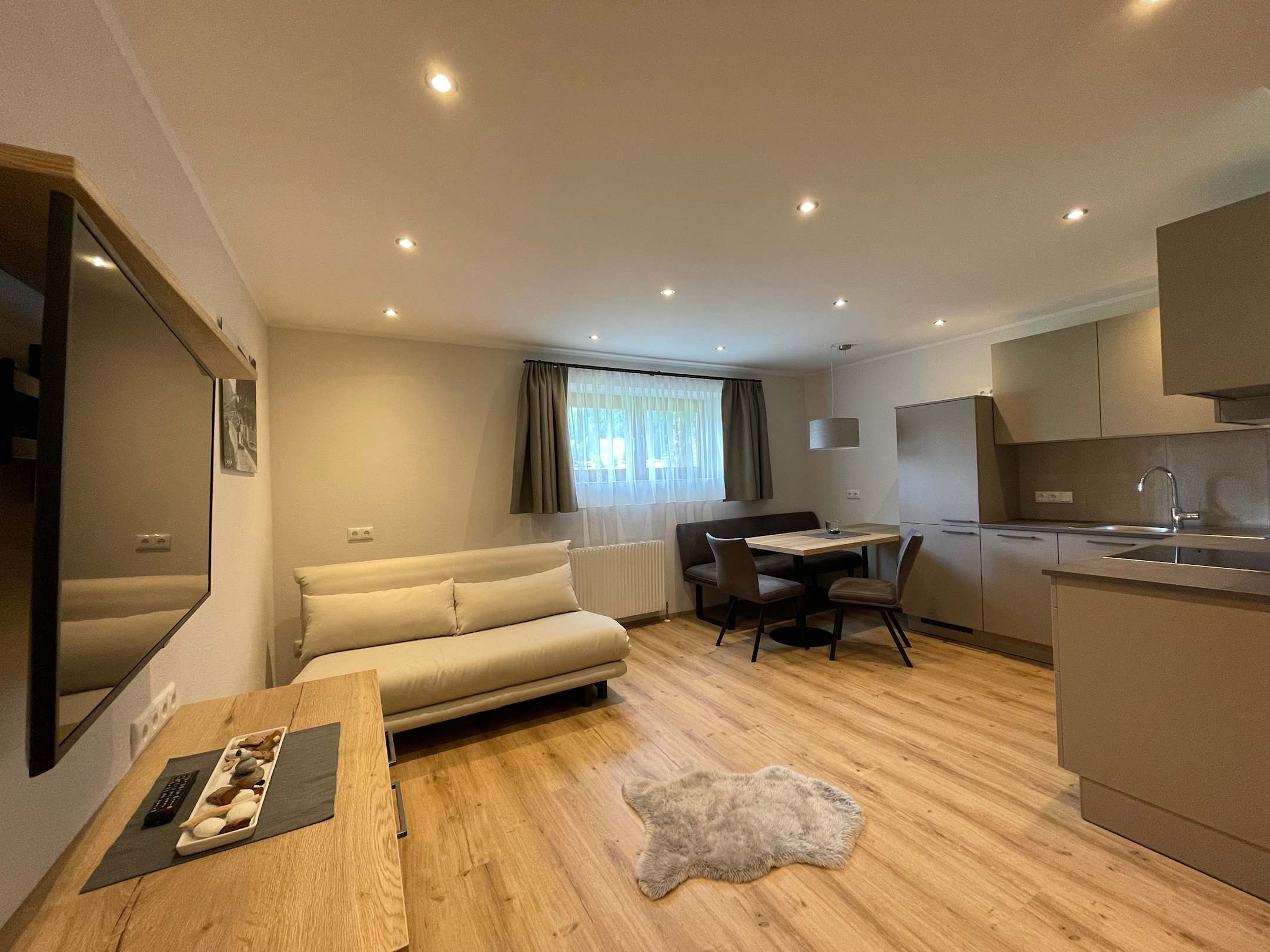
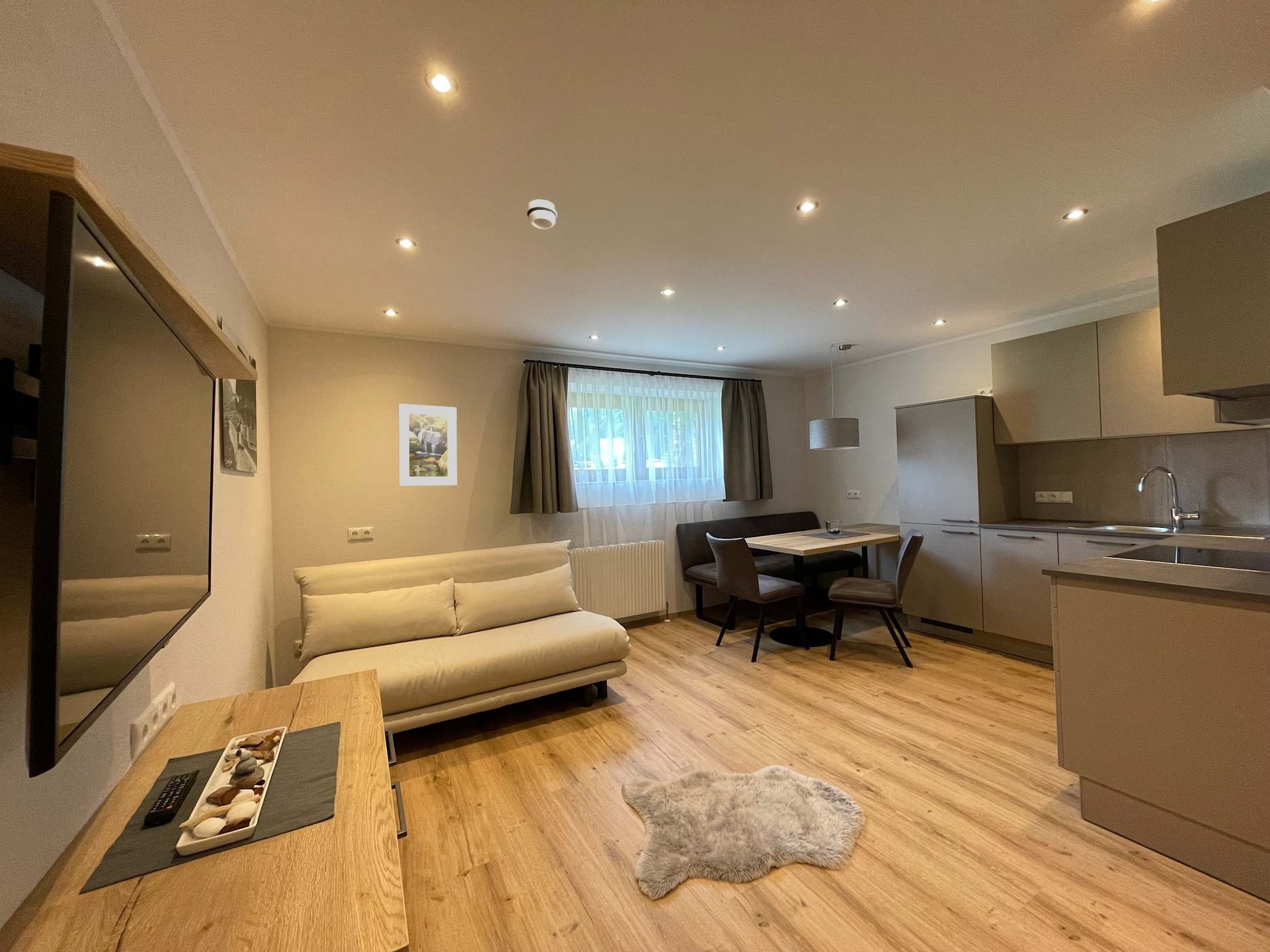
+ smoke detector [526,199,557,230]
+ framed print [398,403,457,487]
